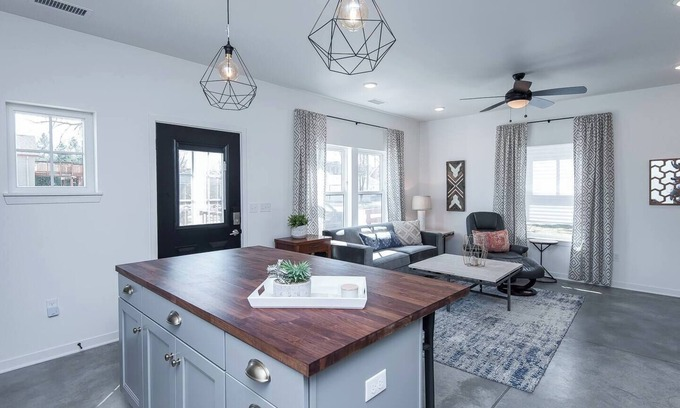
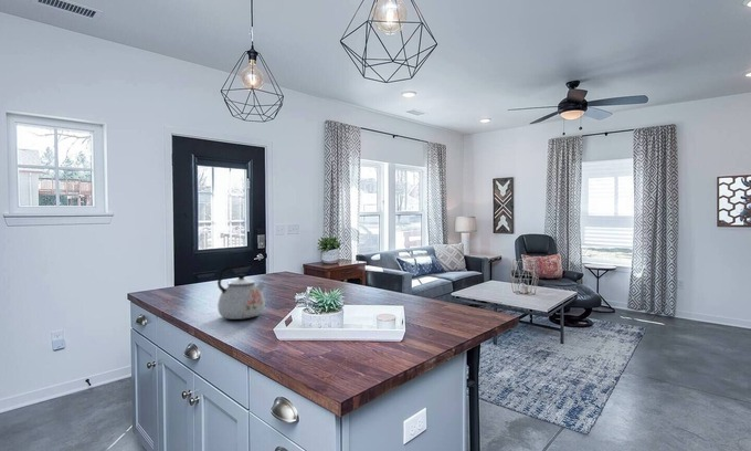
+ kettle [216,263,266,321]
